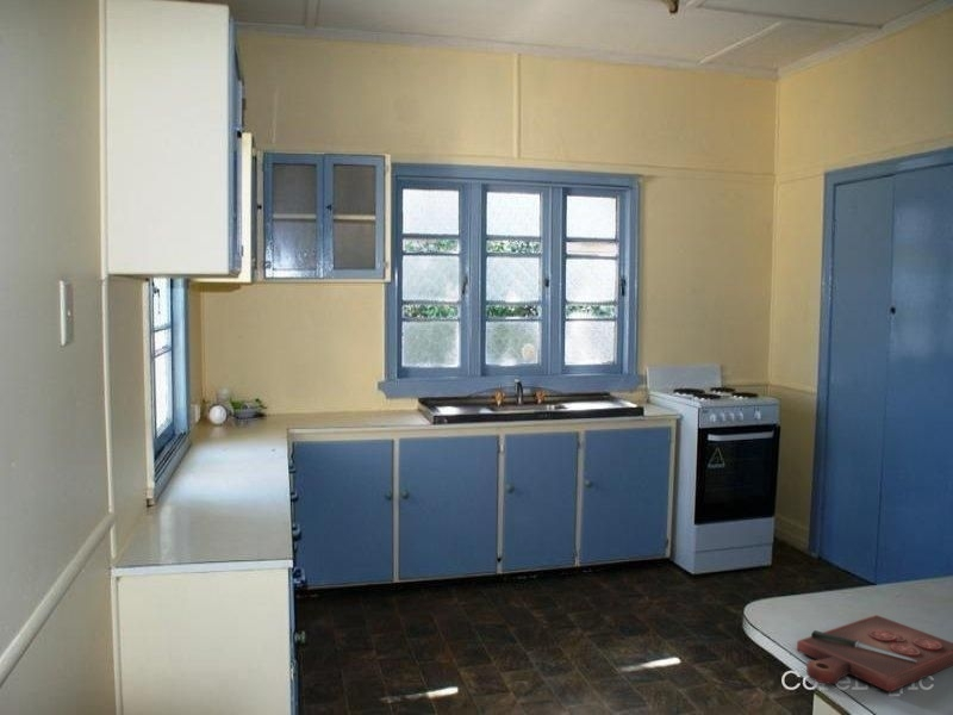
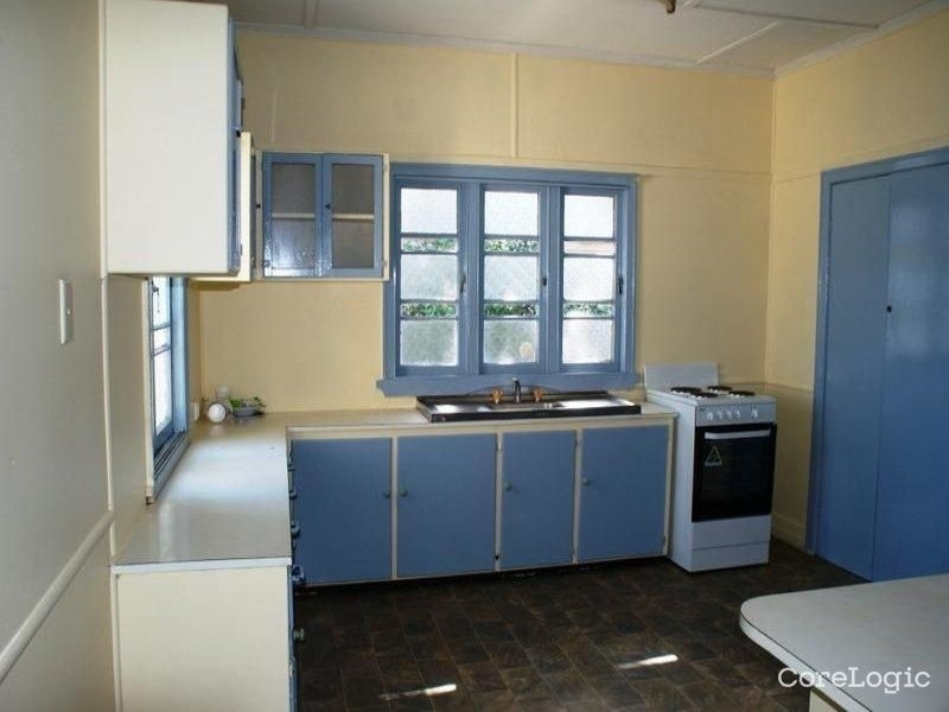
- cutting board [796,614,953,692]
